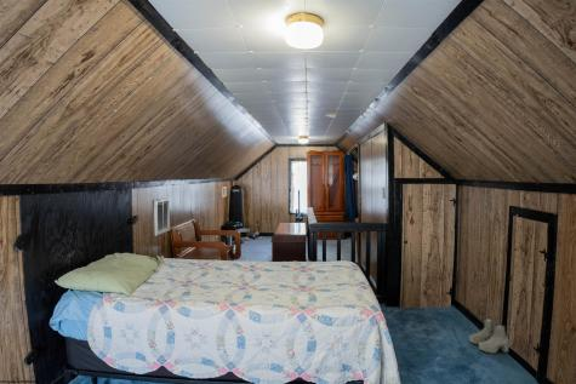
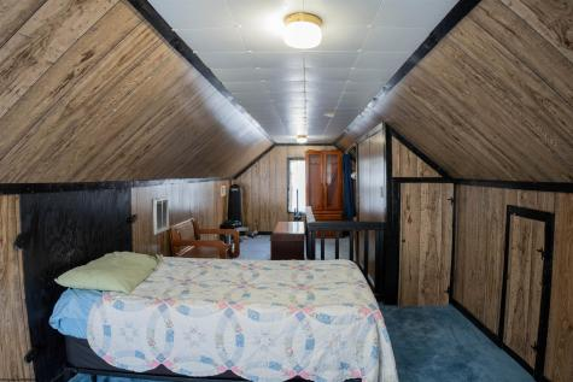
- boots [468,317,509,355]
